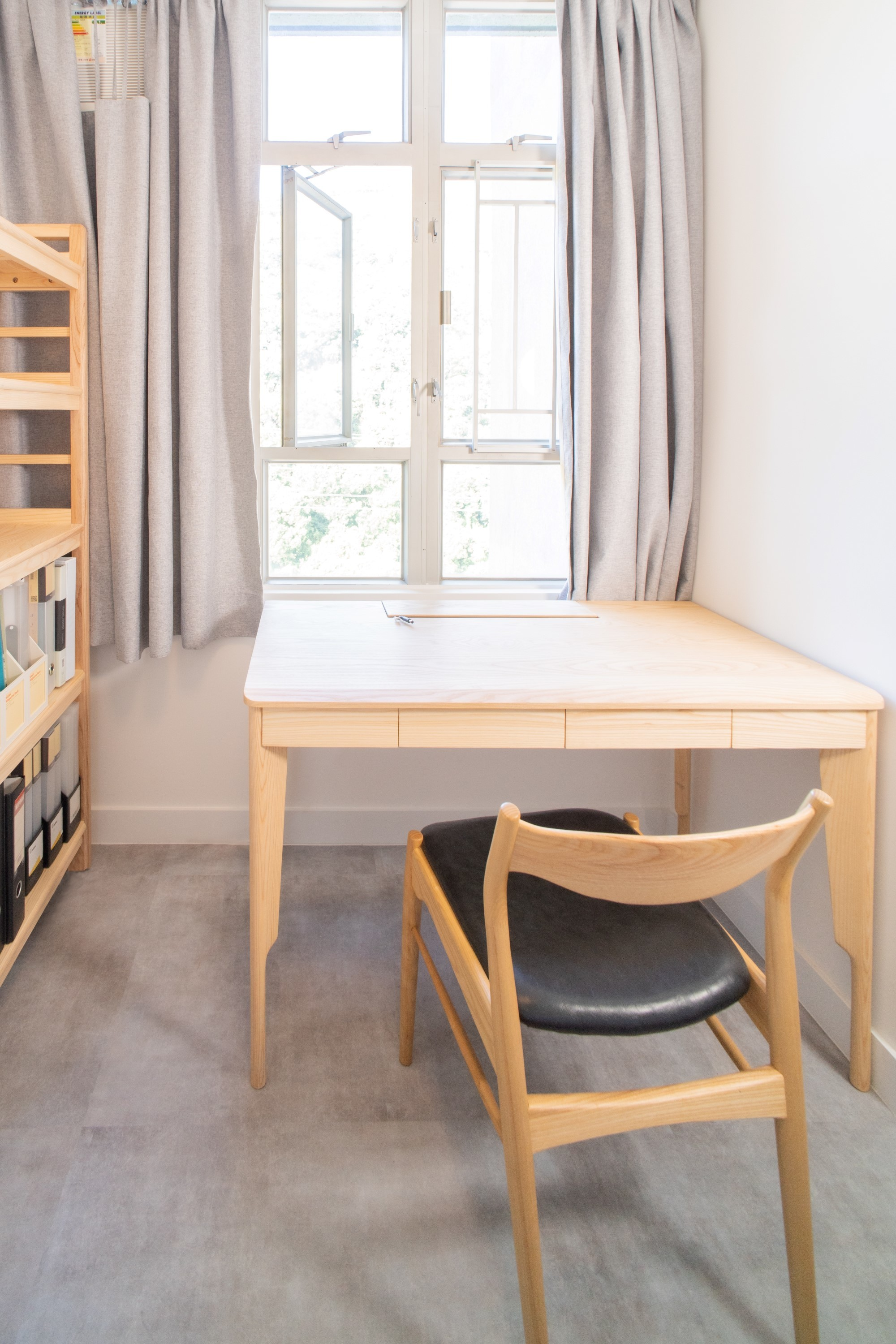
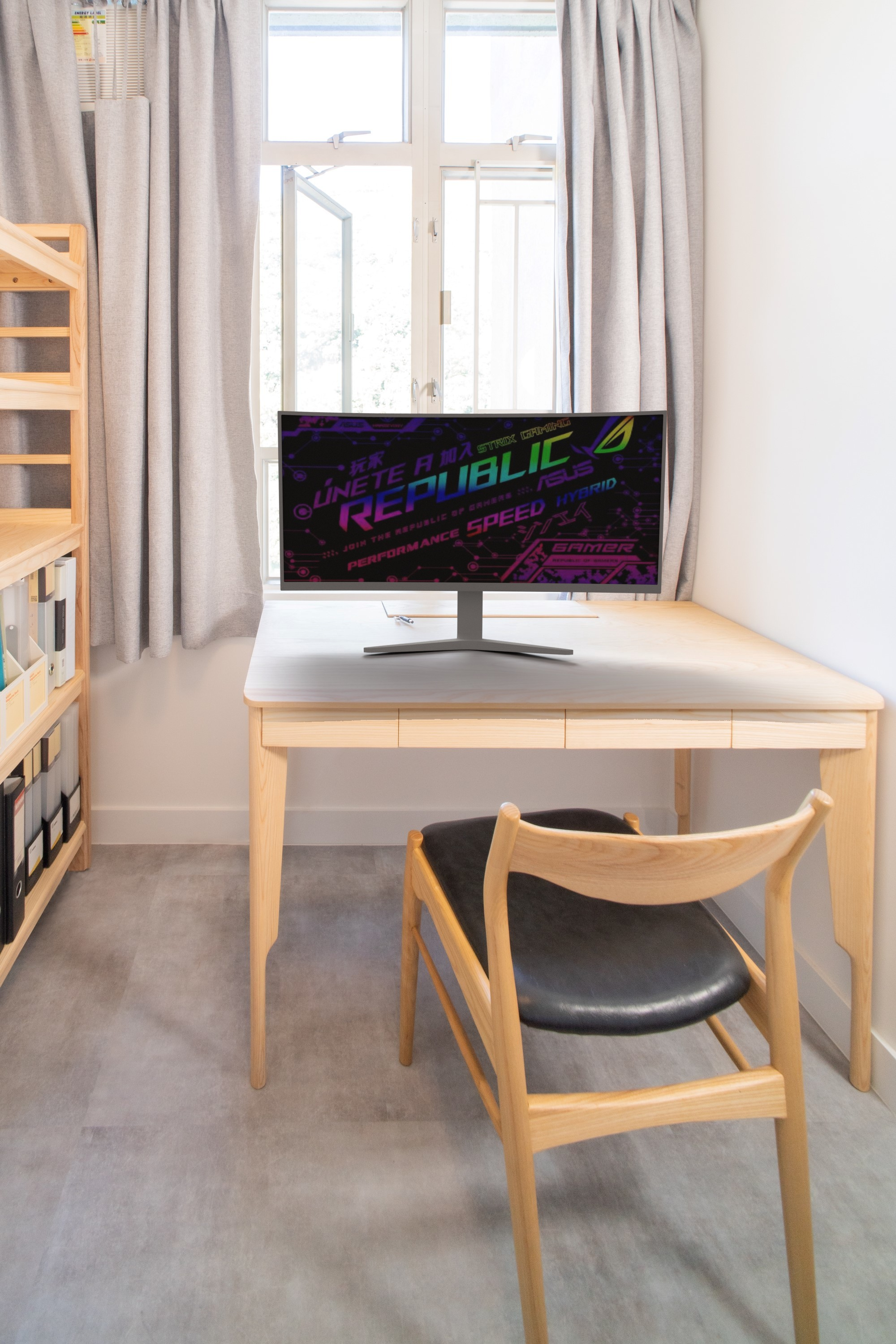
+ monitor [277,410,668,655]
